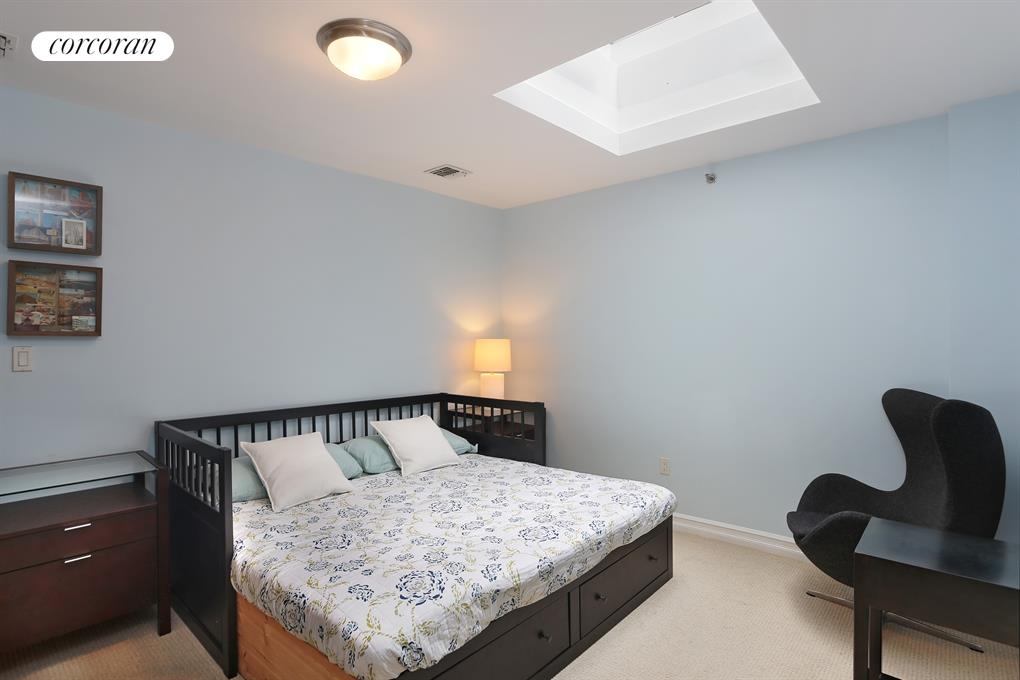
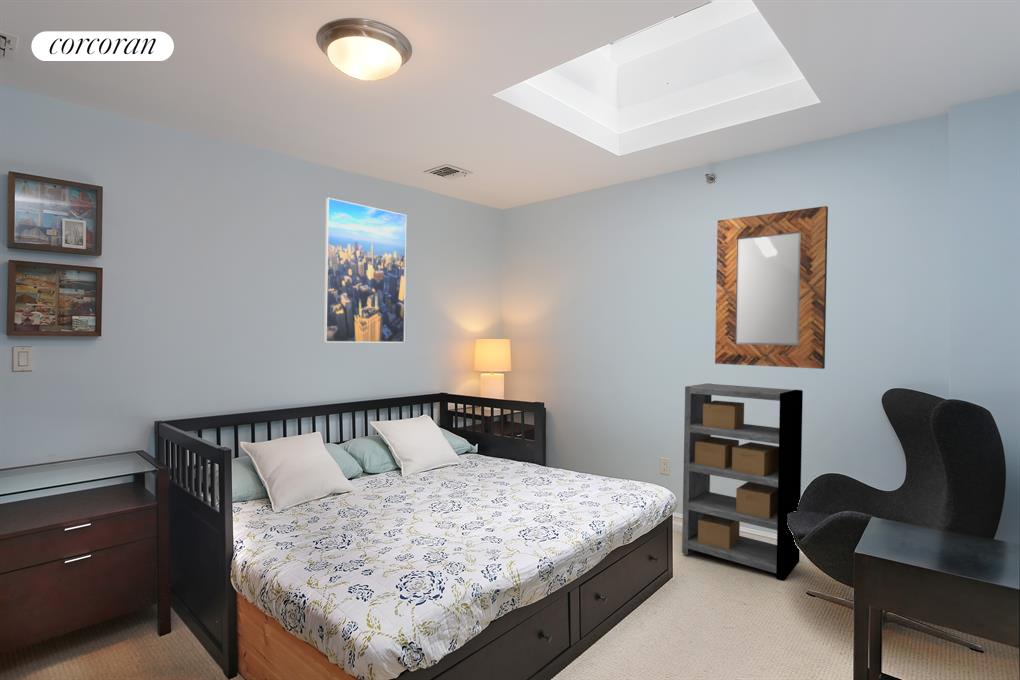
+ home mirror [714,205,829,370]
+ shelving unit [681,382,804,582]
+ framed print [322,197,407,344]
